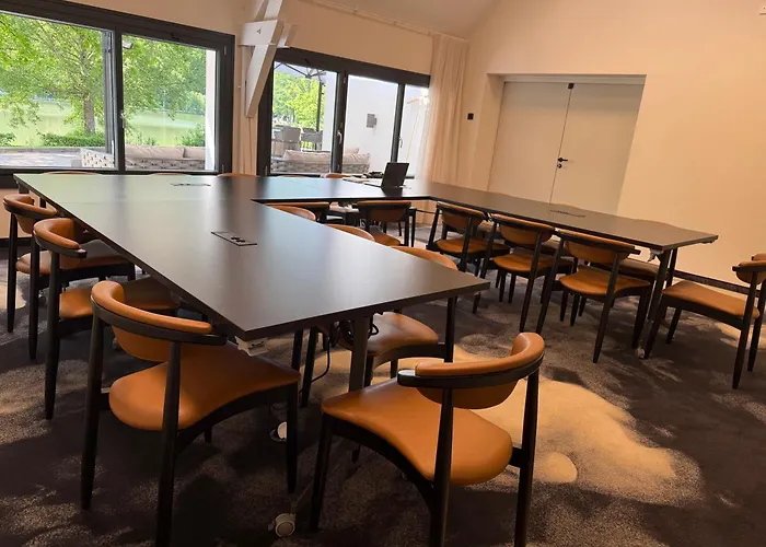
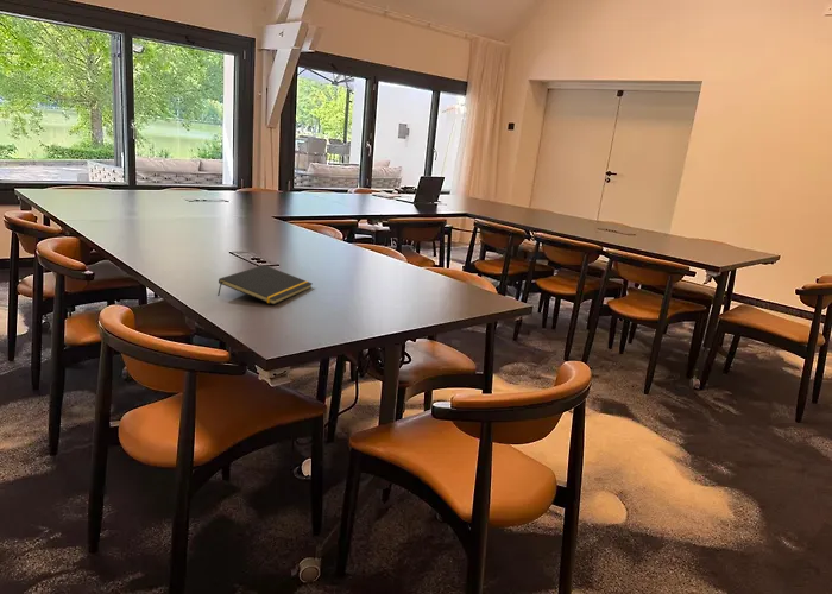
+ notepad [216,264,314,305]
